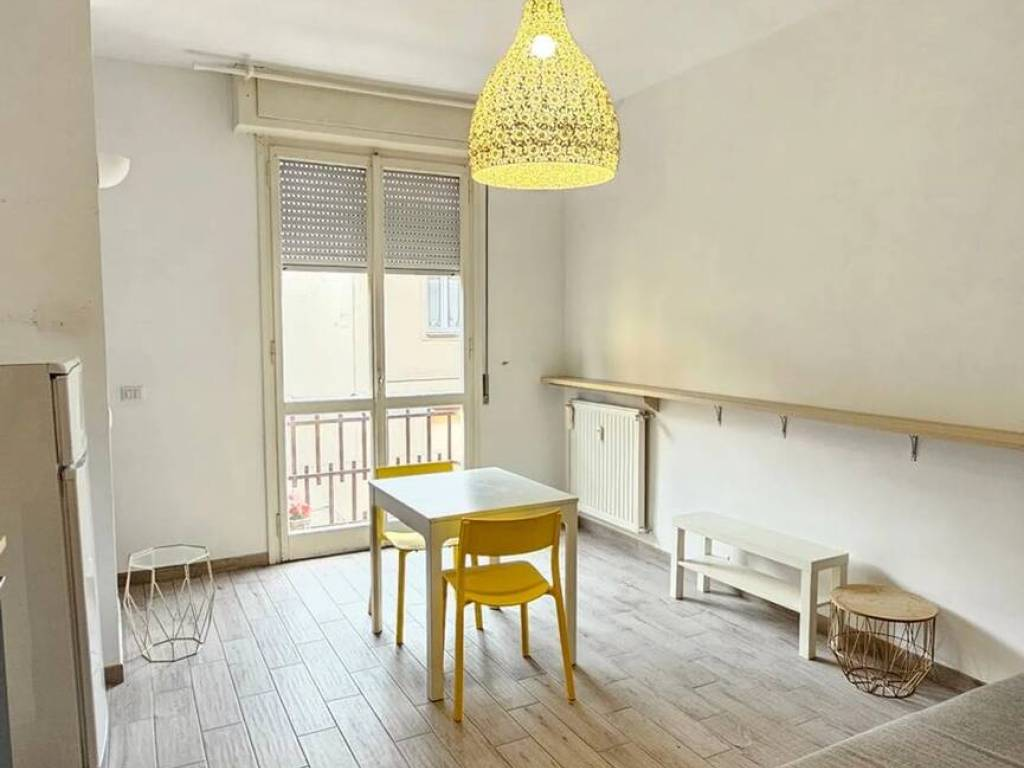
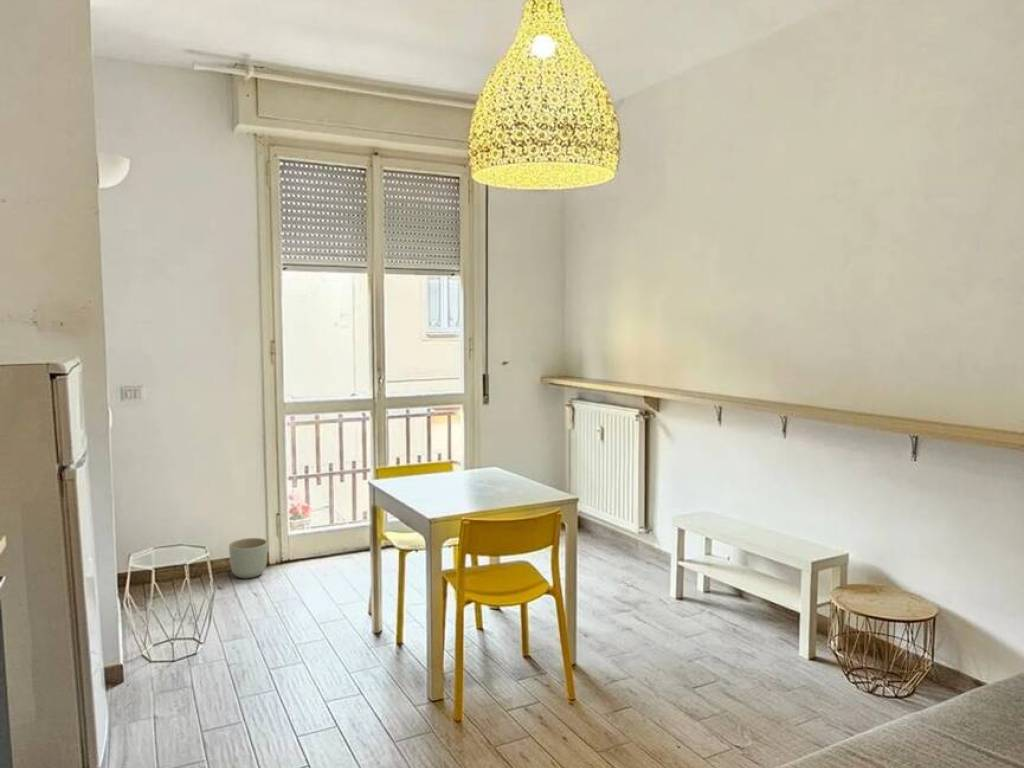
+ planter [228,537,268,579]
